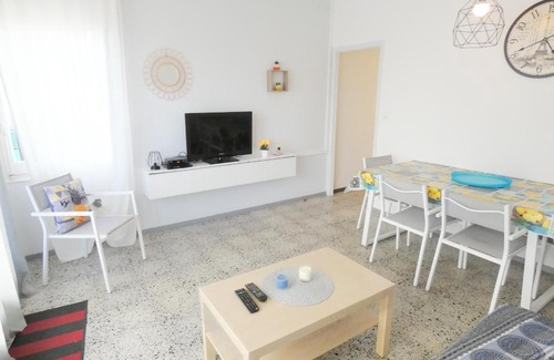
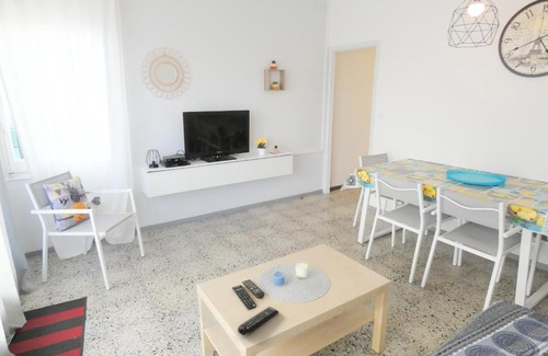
+ remote control [237,306,279,336]
